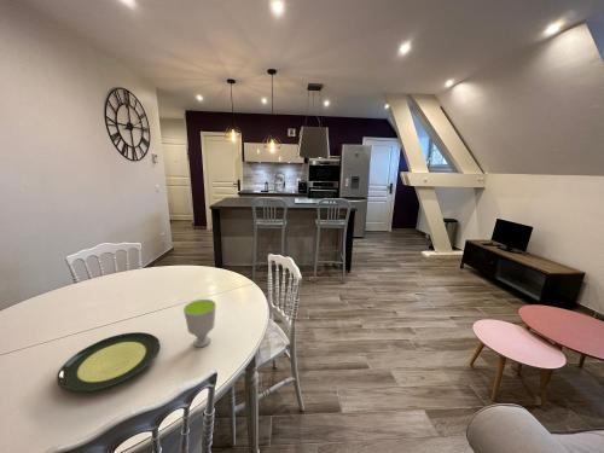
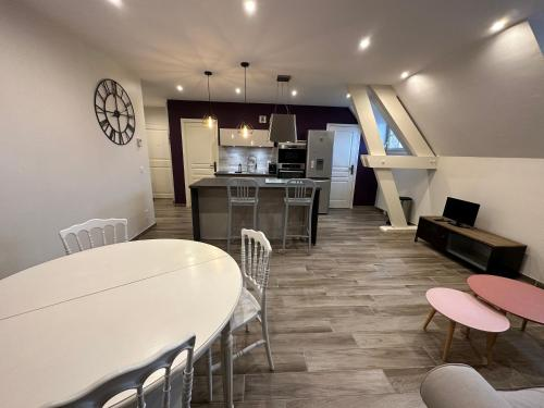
- plate [56,331,162,394]
- cup [182,298,217,348]
